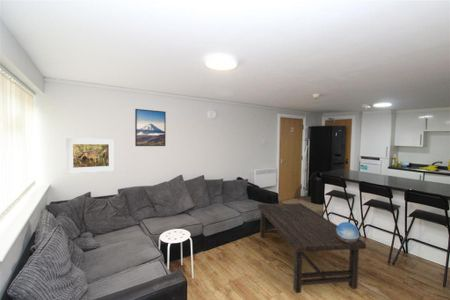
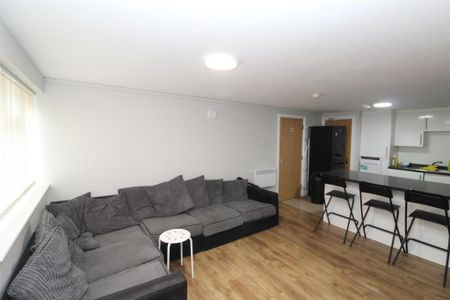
- coffee table [257,202,367,294]
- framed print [134,108,167,147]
- decorative sphere [336,221,360,243]
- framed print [65,137,116,175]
